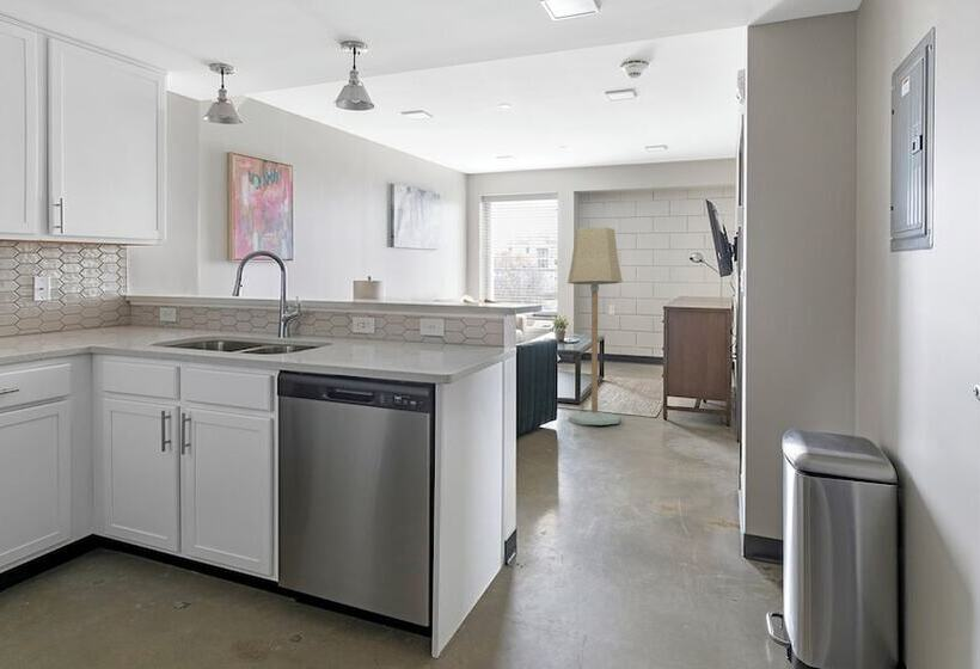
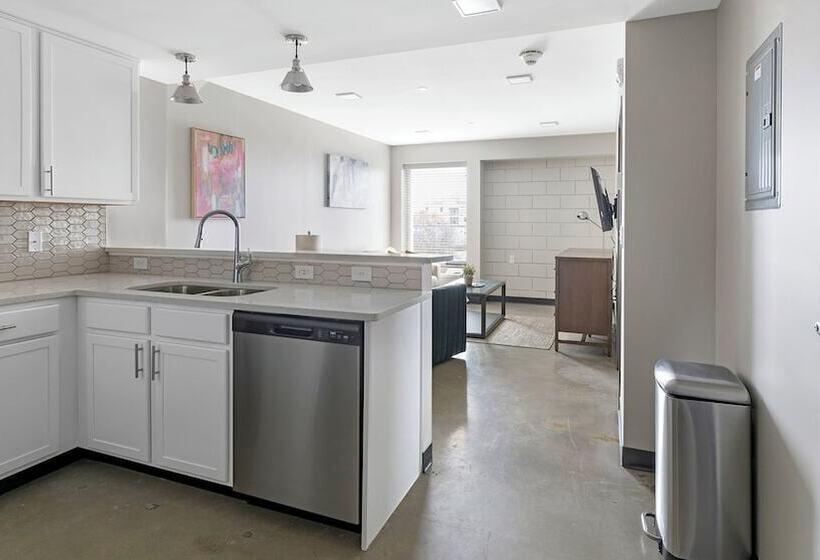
- floor lamp [566,226,624,426]
